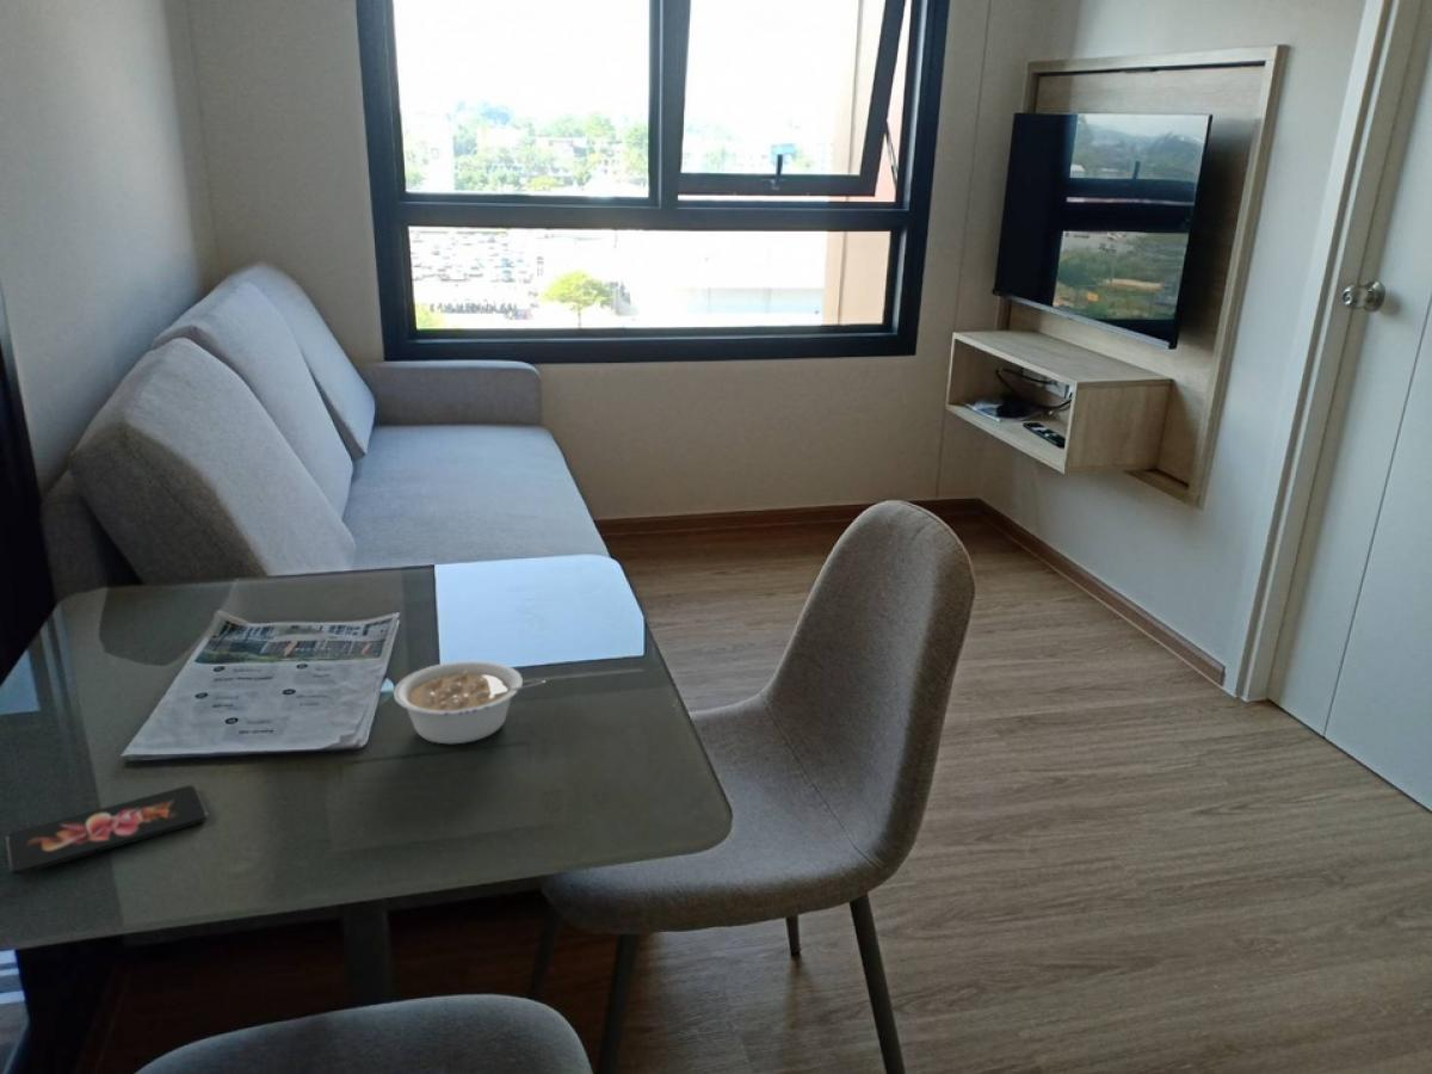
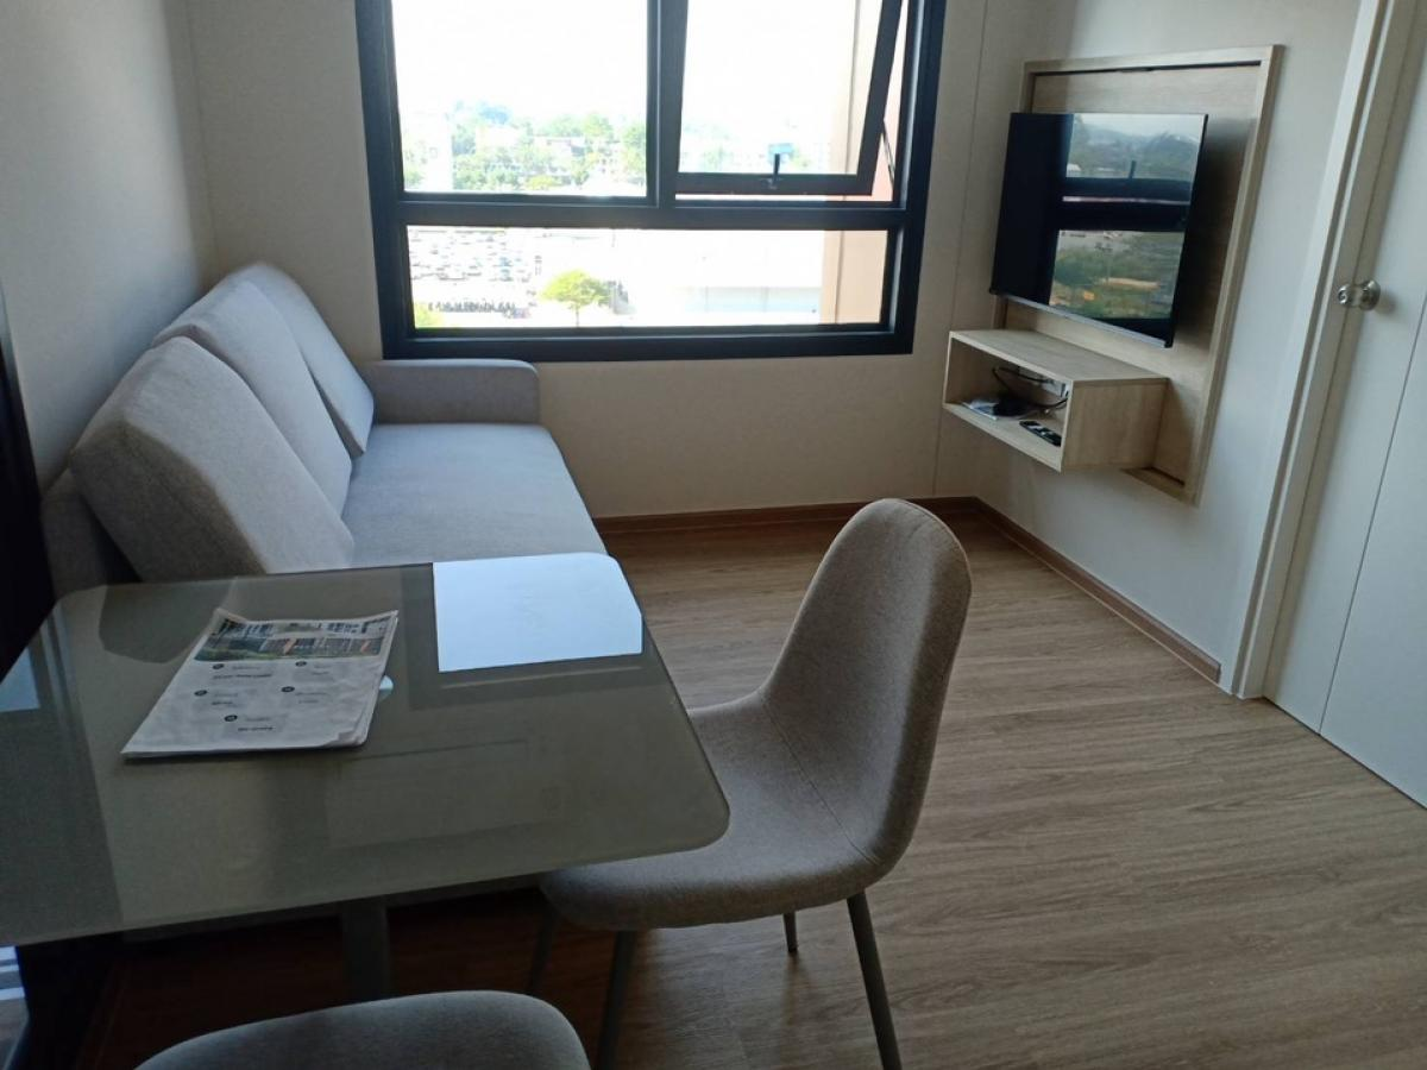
- legume [391,660,547,745]
- smartphone [4,784,209,876]
